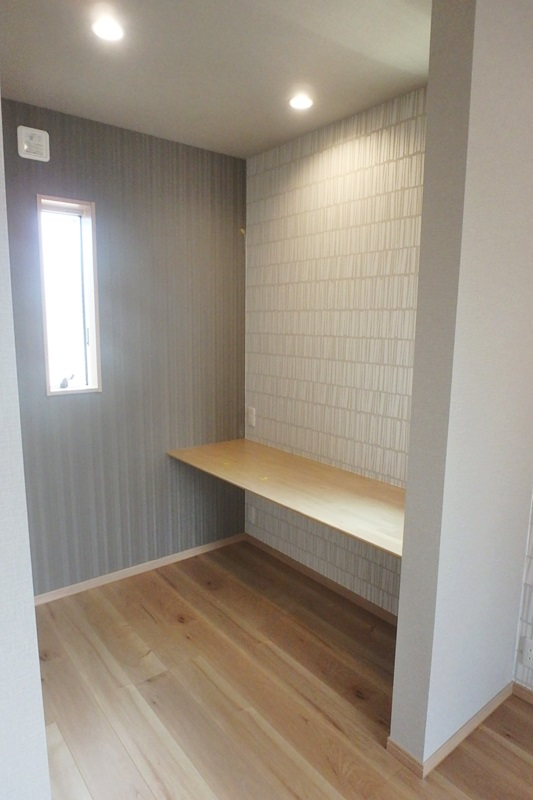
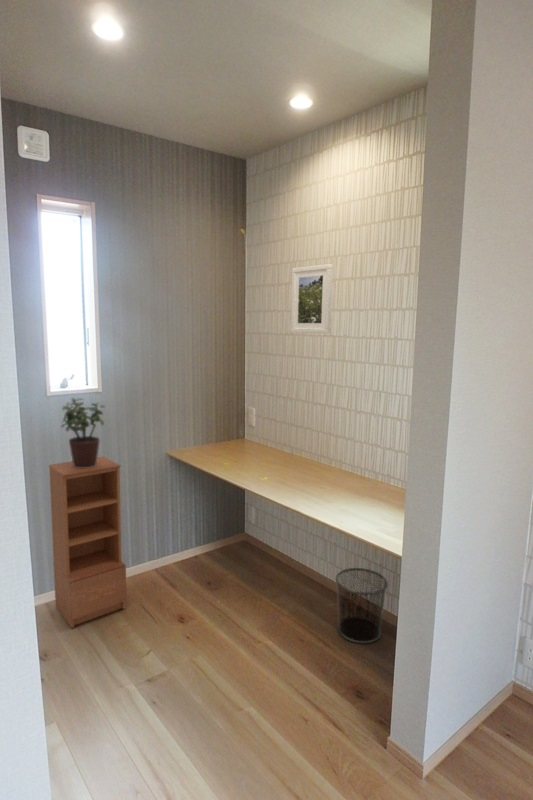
+ waste bin [334,567,389,644]
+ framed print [290,263,334,334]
+ bookcase [48,456,128,629]
+ potted plant [60,397,106,468]
